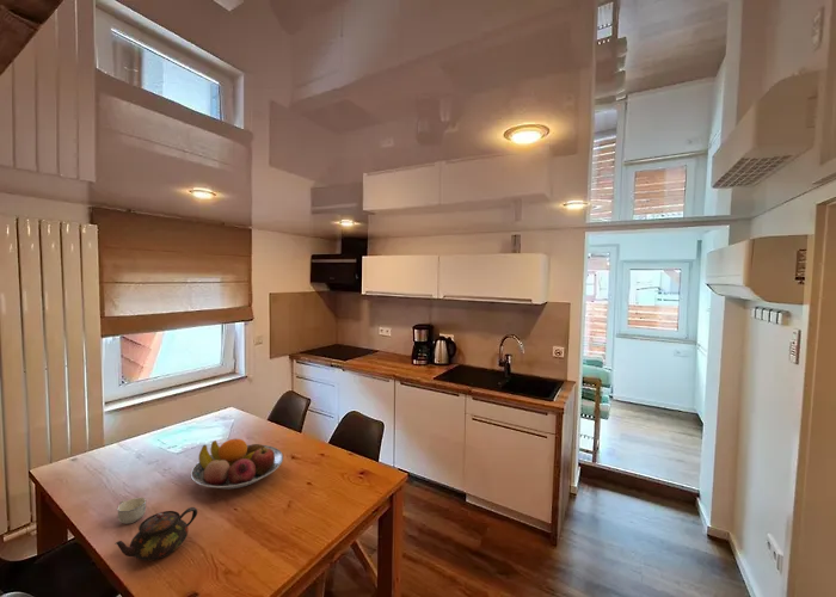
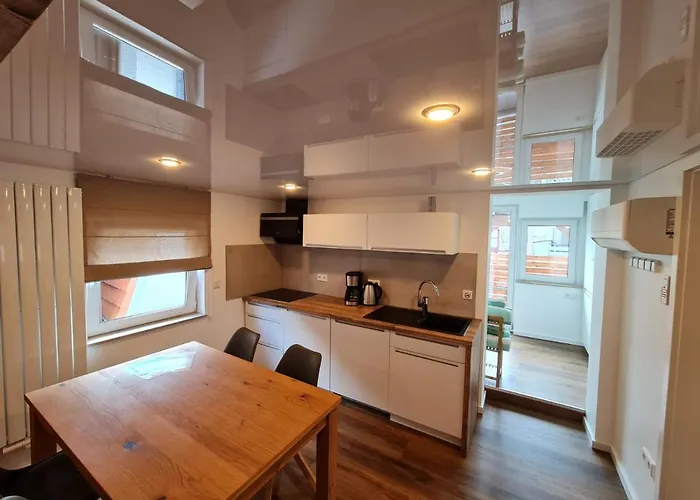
- cup [116,497,147,525]
- fruit bowl [190,438,284,490]
- teapot [113,506,198,561]
